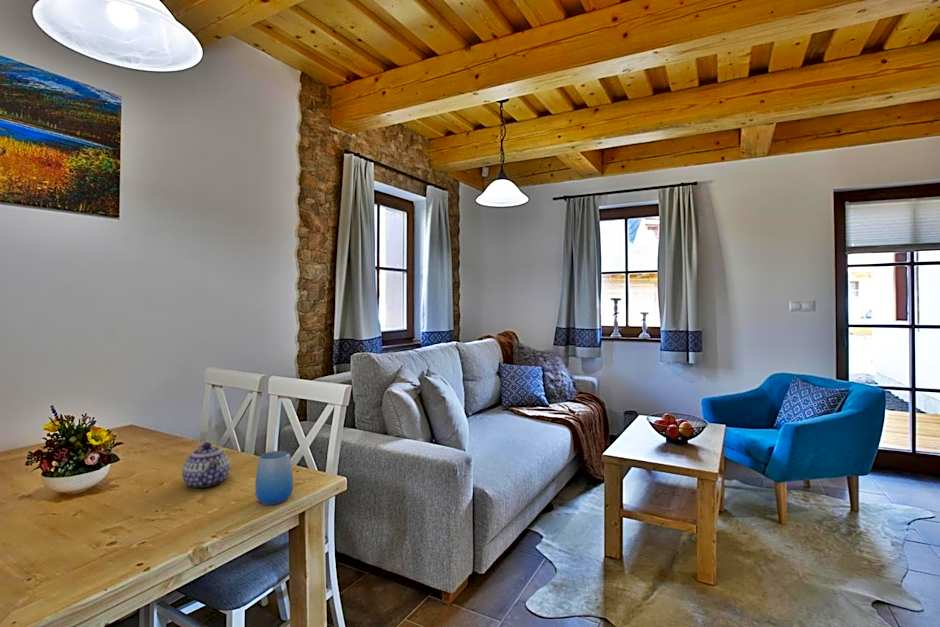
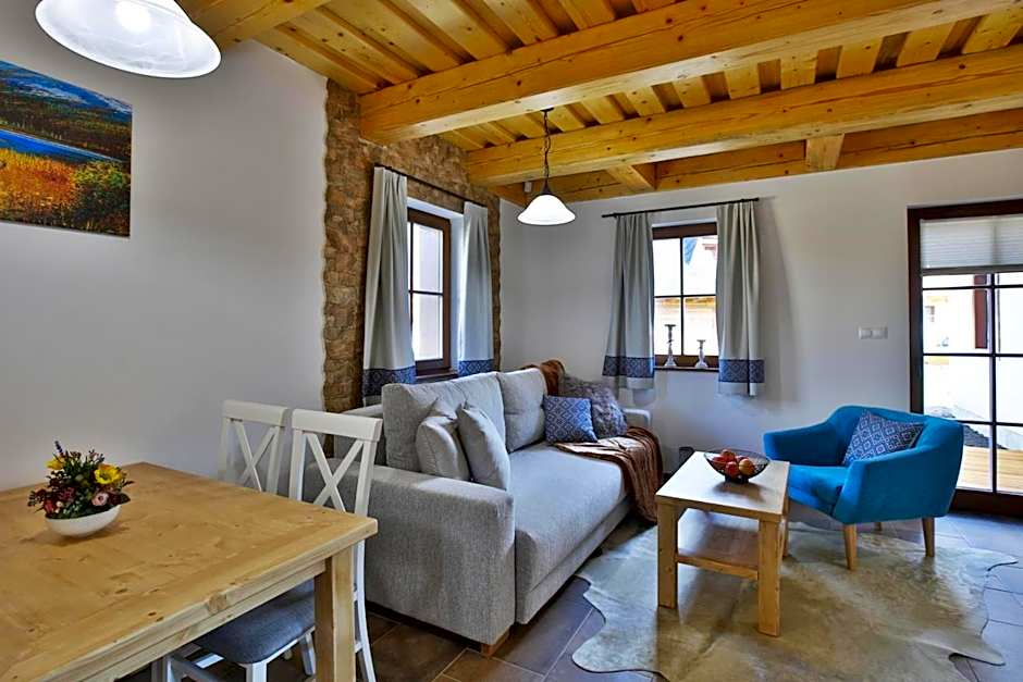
- cup [254,450,294,506]
- teapot [181,441,231,489]
